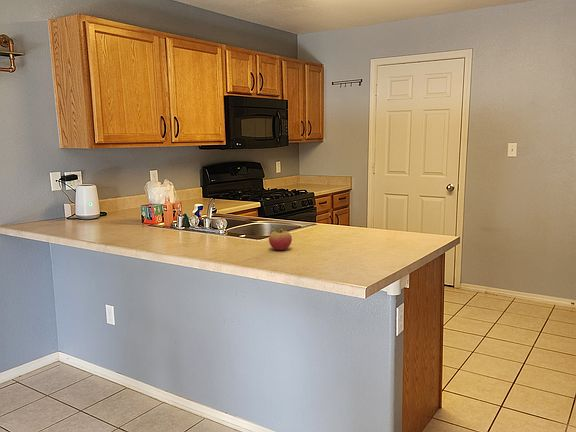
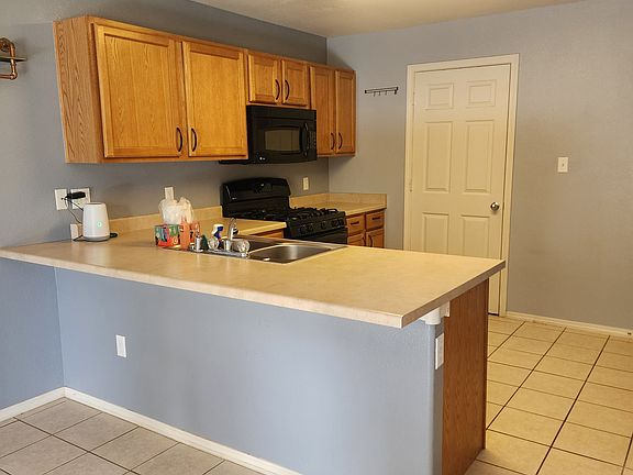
- fruit [268,225,293,251]
